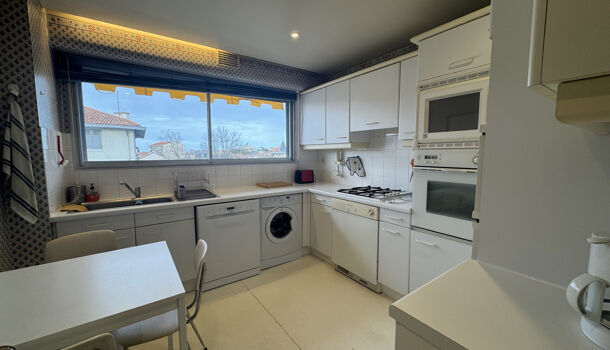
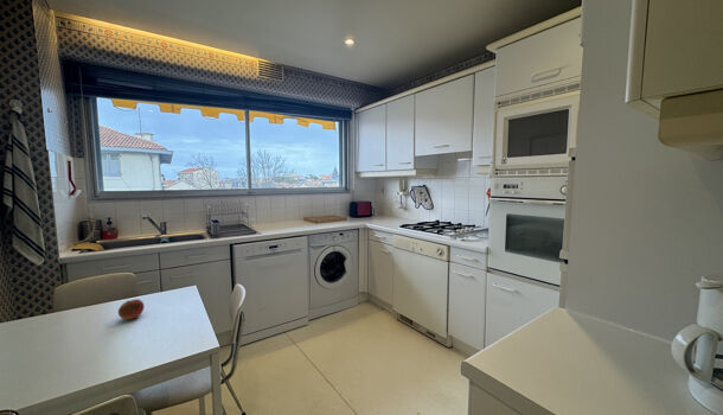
+ fruit [117,298,146,320]
